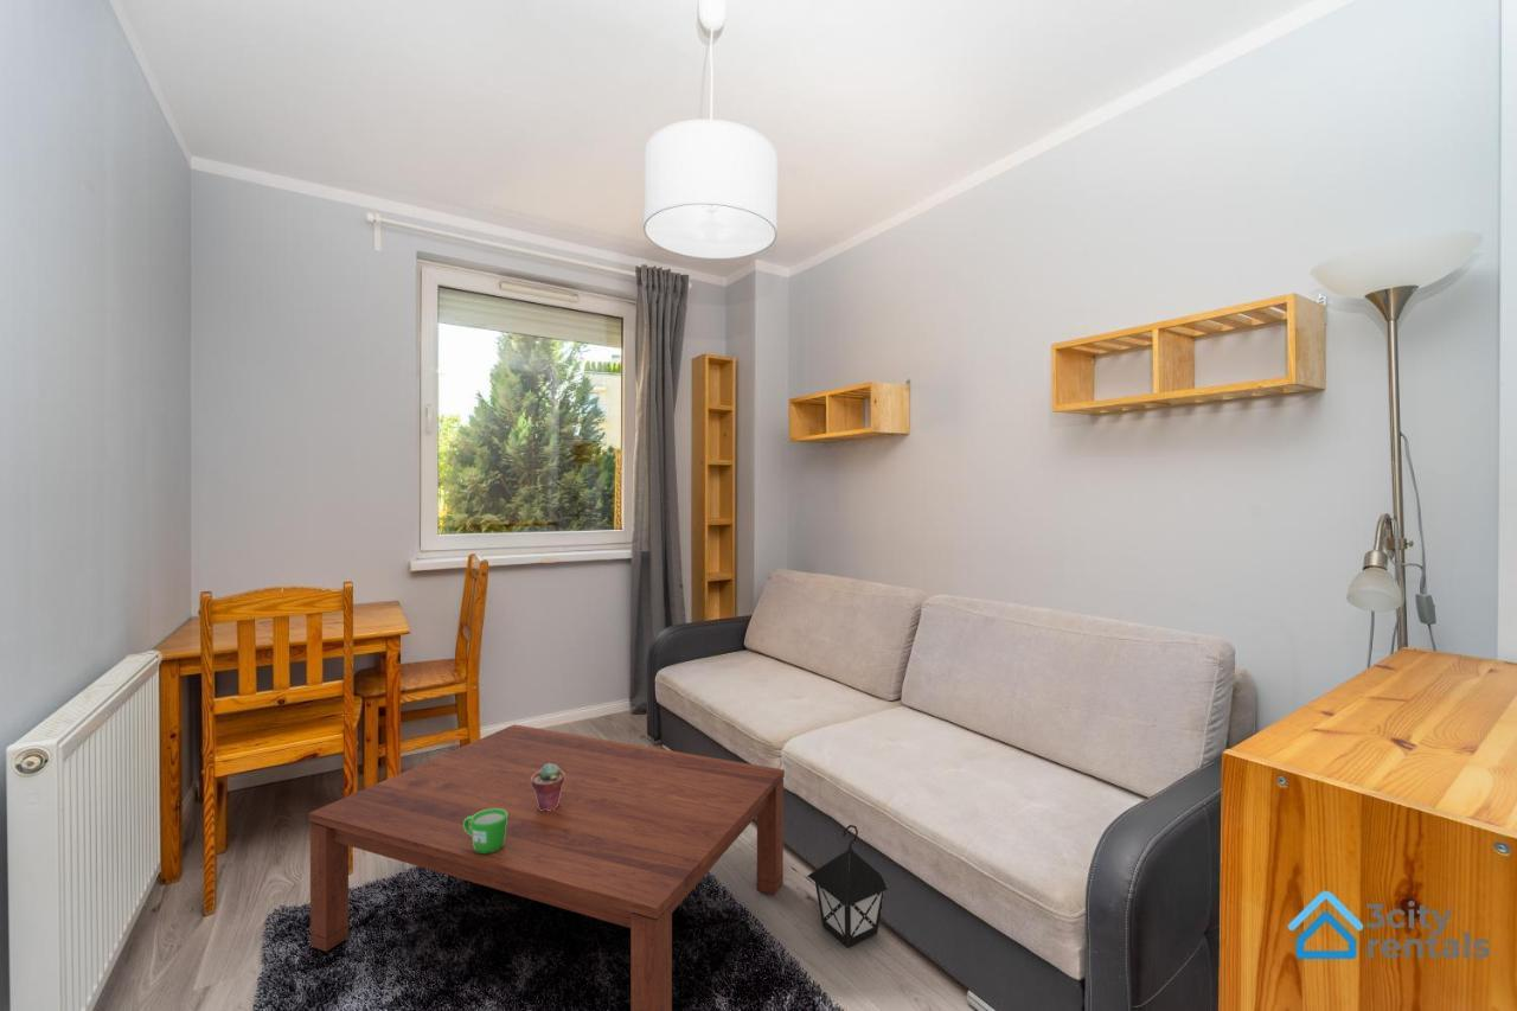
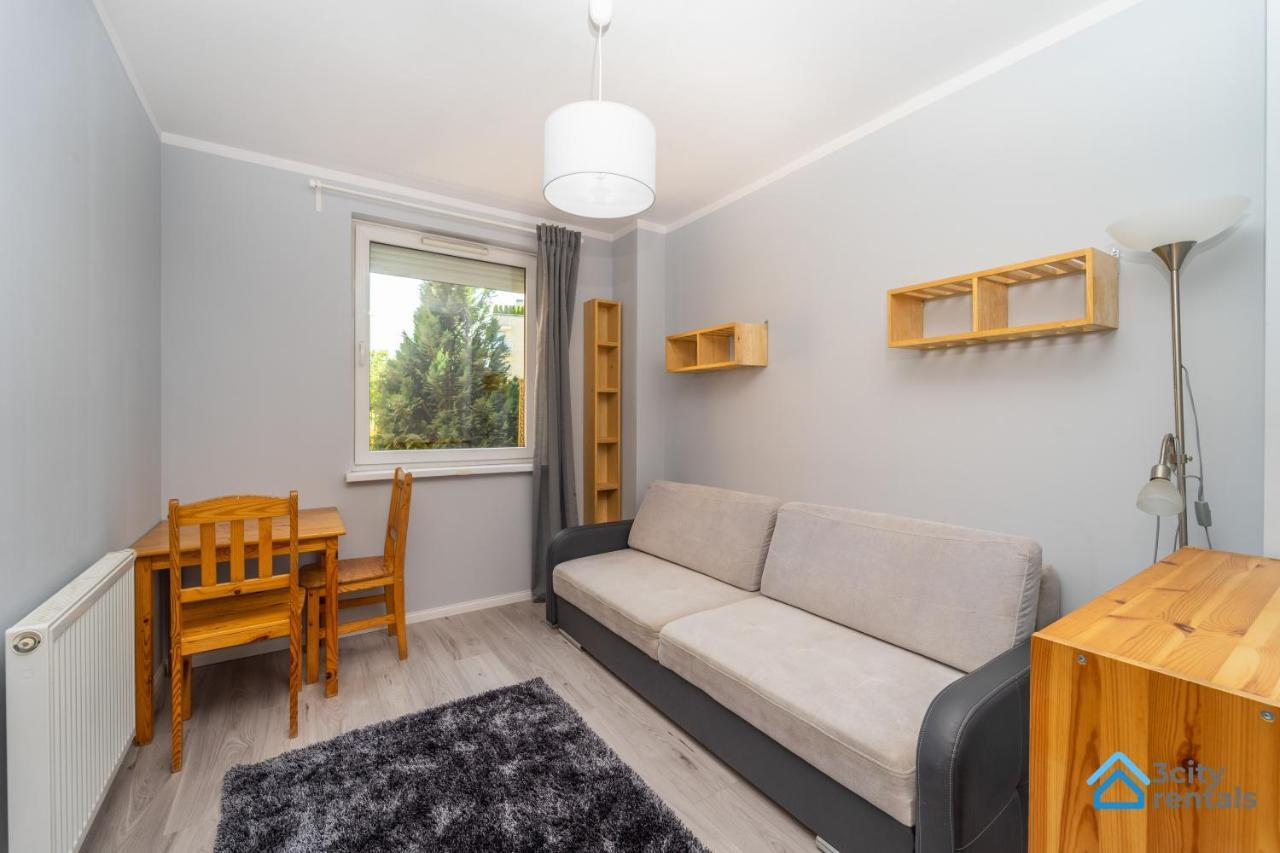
- coffee table [308,723,786,1011]
- lantern [806,824,889,948]
- potted succulent [531,763,565,811]
- mug [463,808,507,853]
